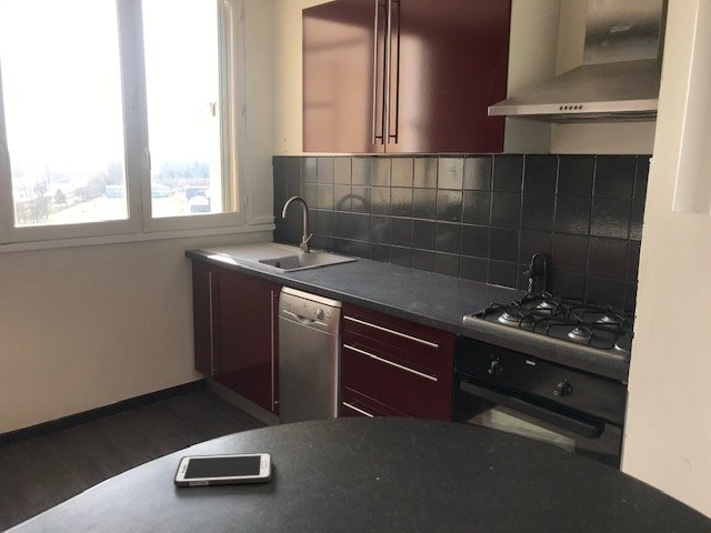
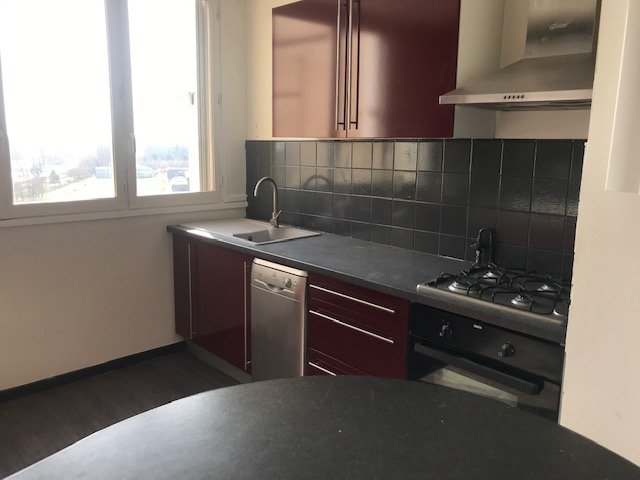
- cell phone [172,452,273,487]
